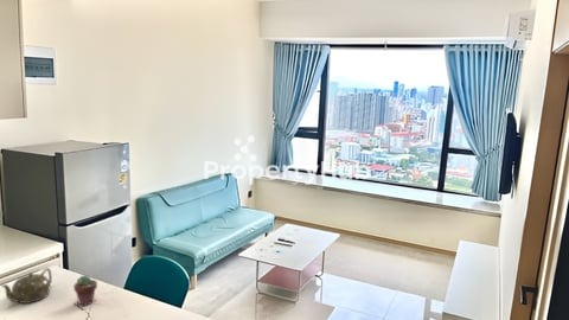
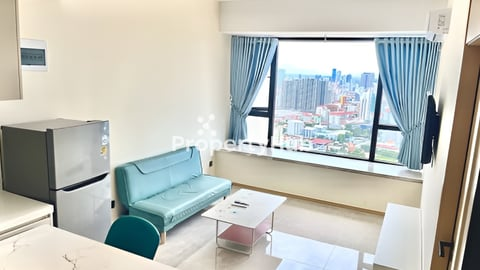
- potted succulent [72,274,98,307]
- teapot [0,267,53,305]
